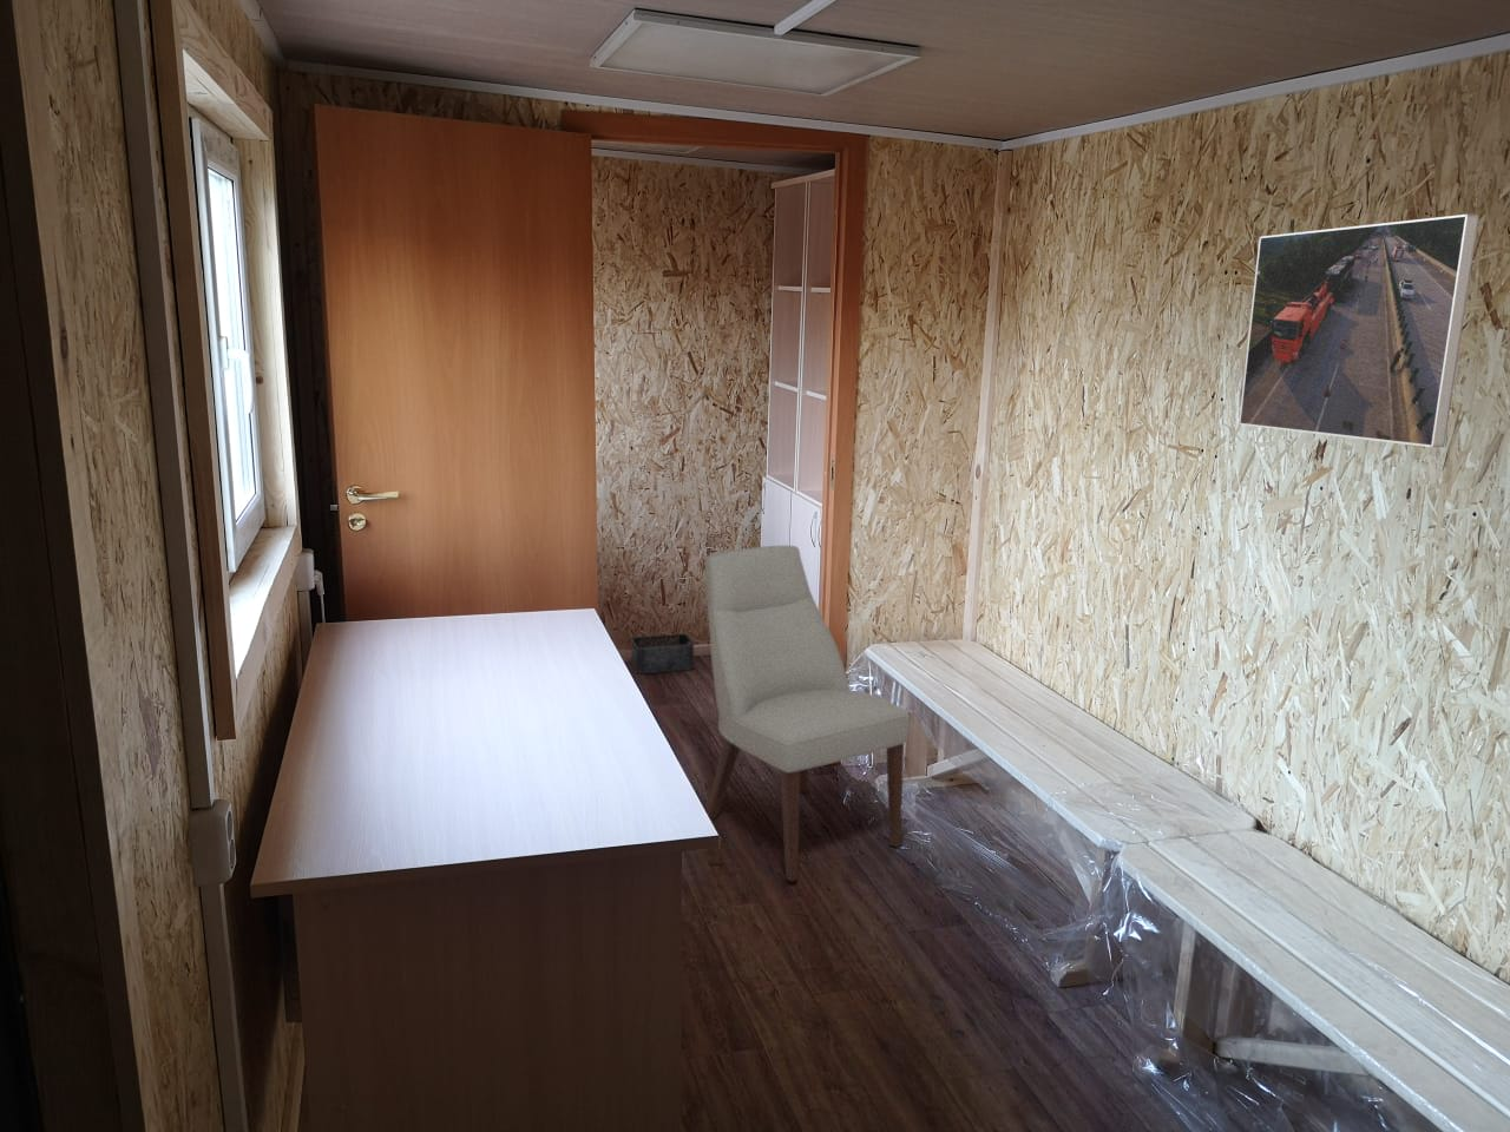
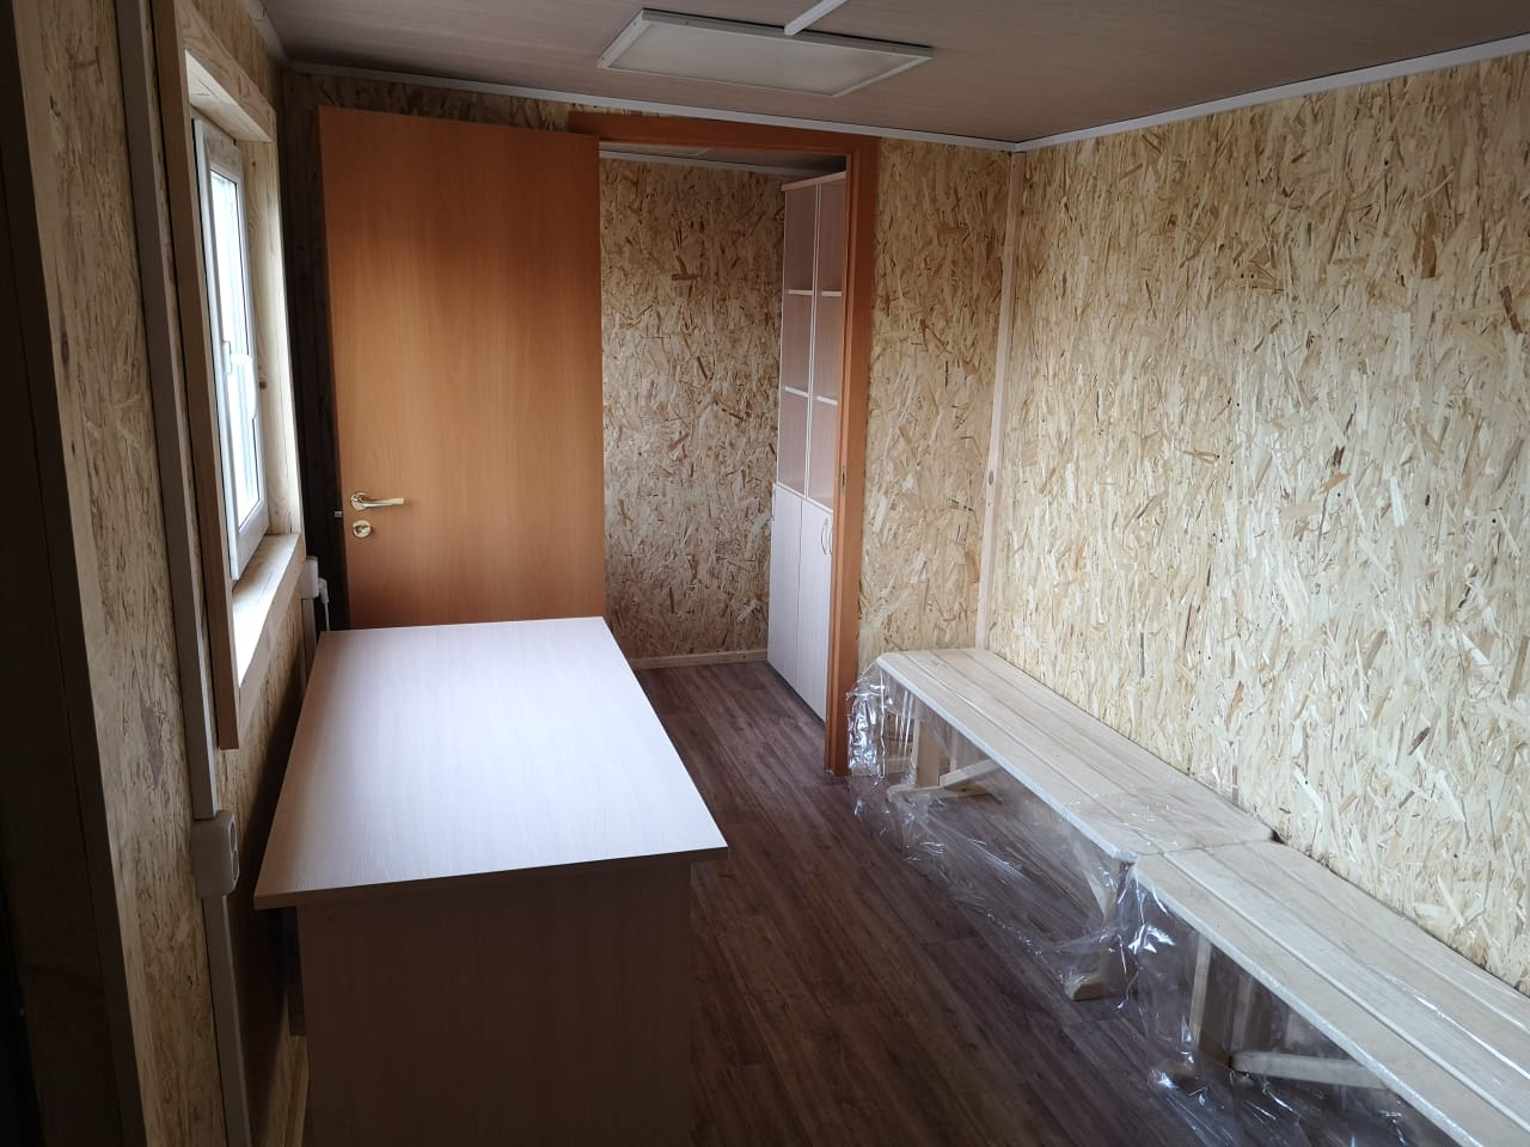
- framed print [1238,213,1480,448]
- chair [704,545,911,882]
- storage bin [630,633,694,674]
